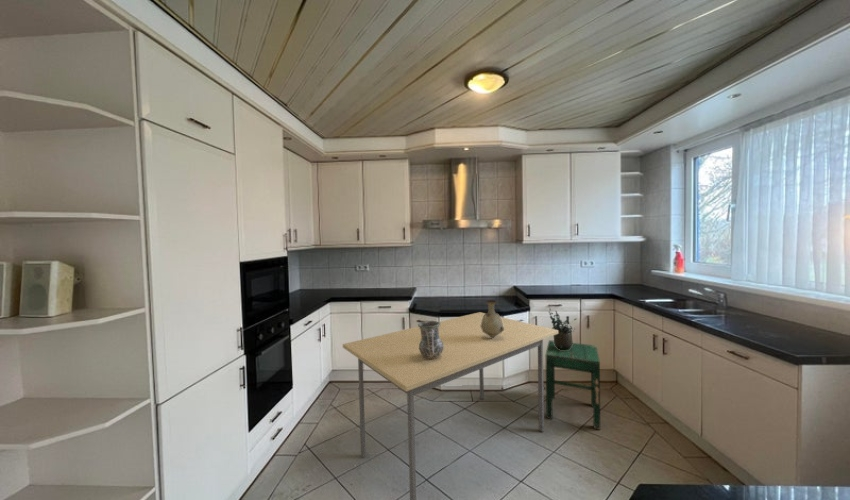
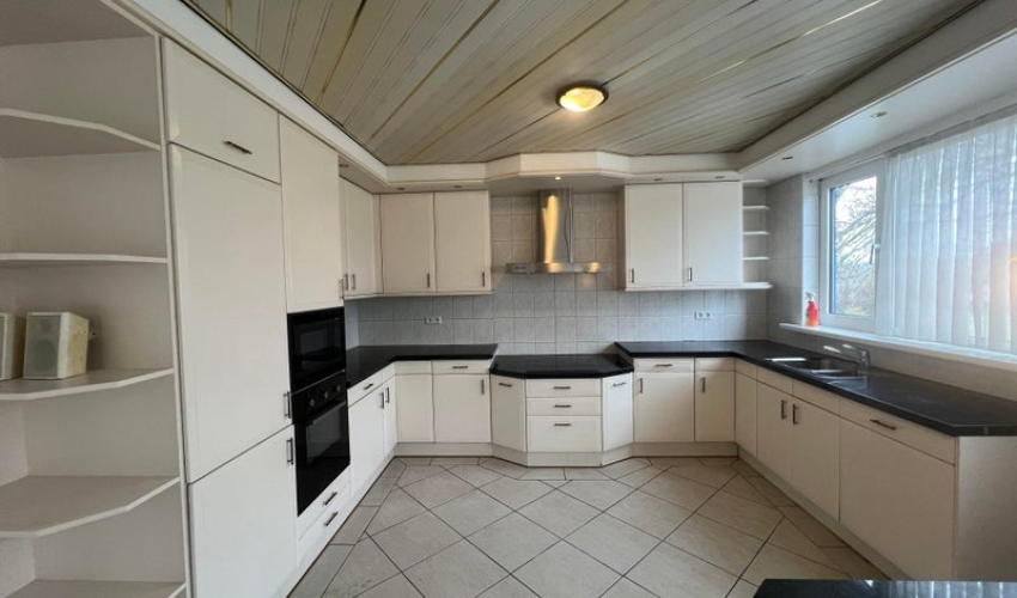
- potted plant [548,307,578,350]
- stool [545,339,601,431]
- vase [481,299,504,339]
- pitcher [417,320,444,359]
- dining table [342,311,558,500]
